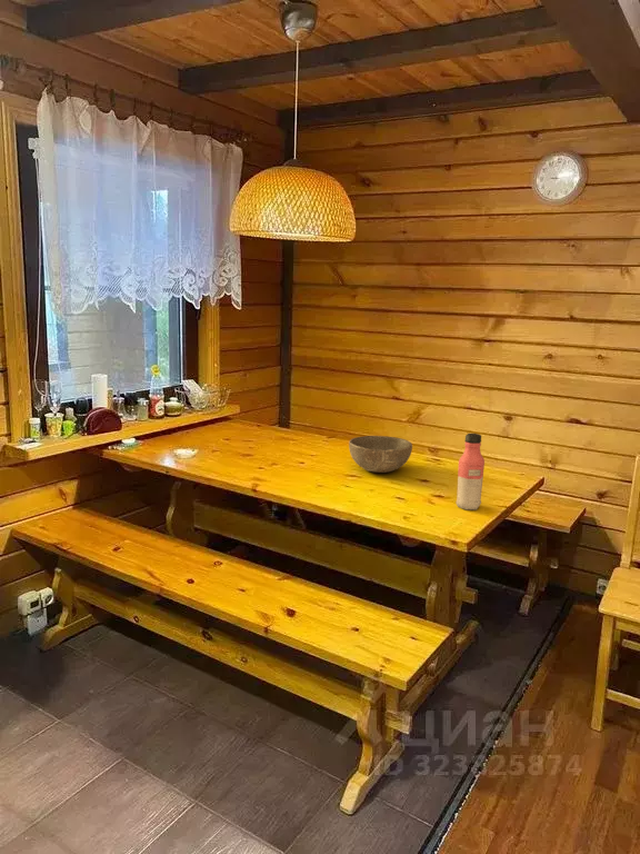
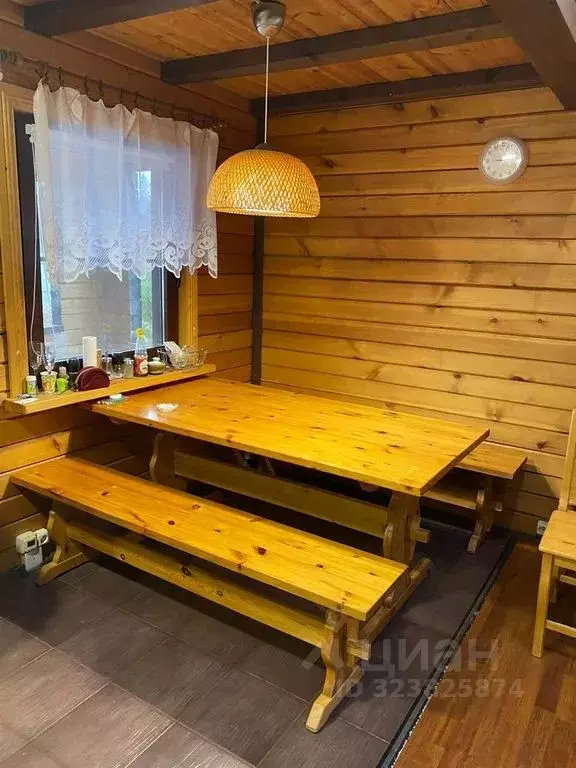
- water bottle [456,433,486,510]
- bowl [348,435,413,474]
